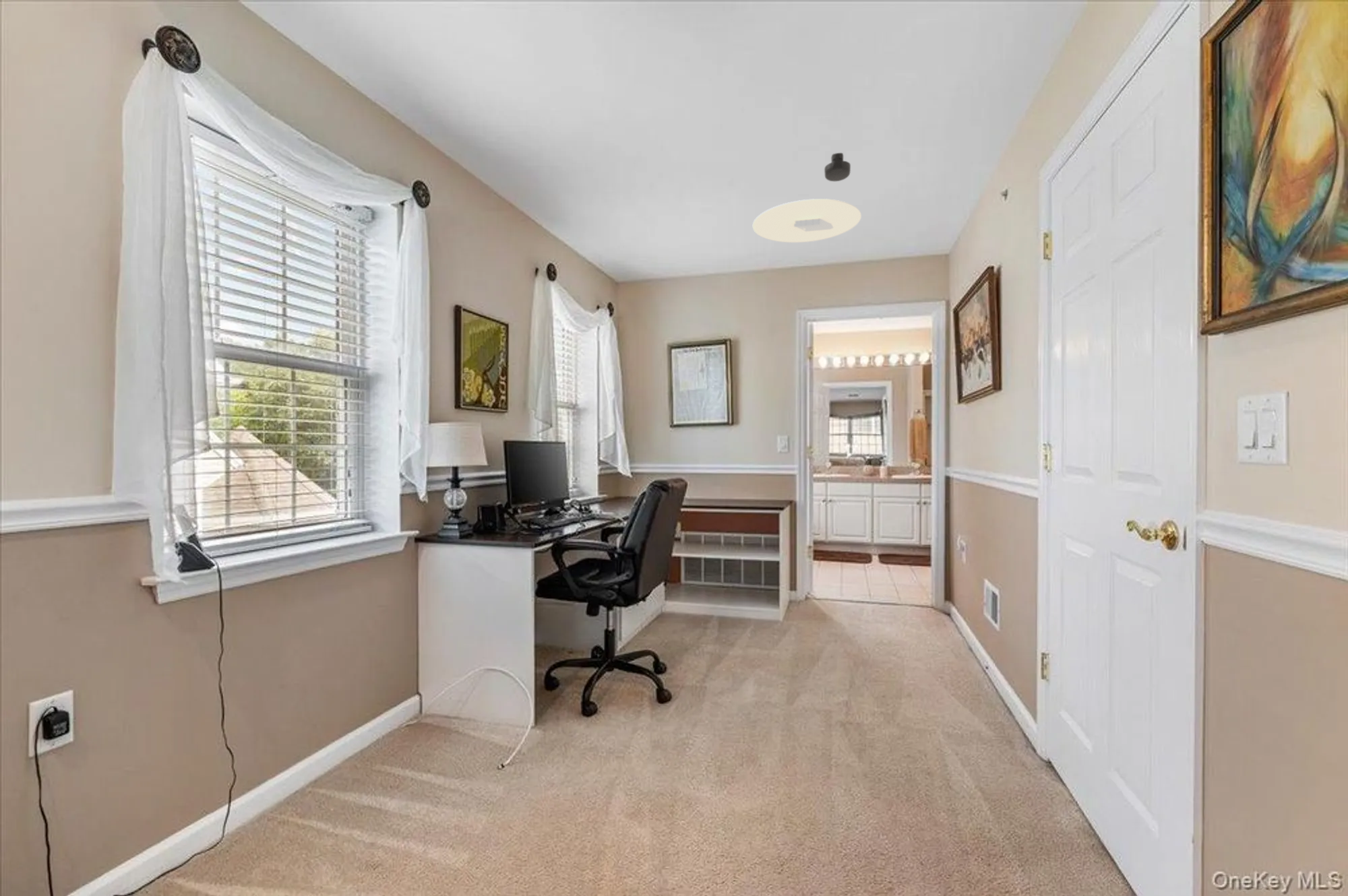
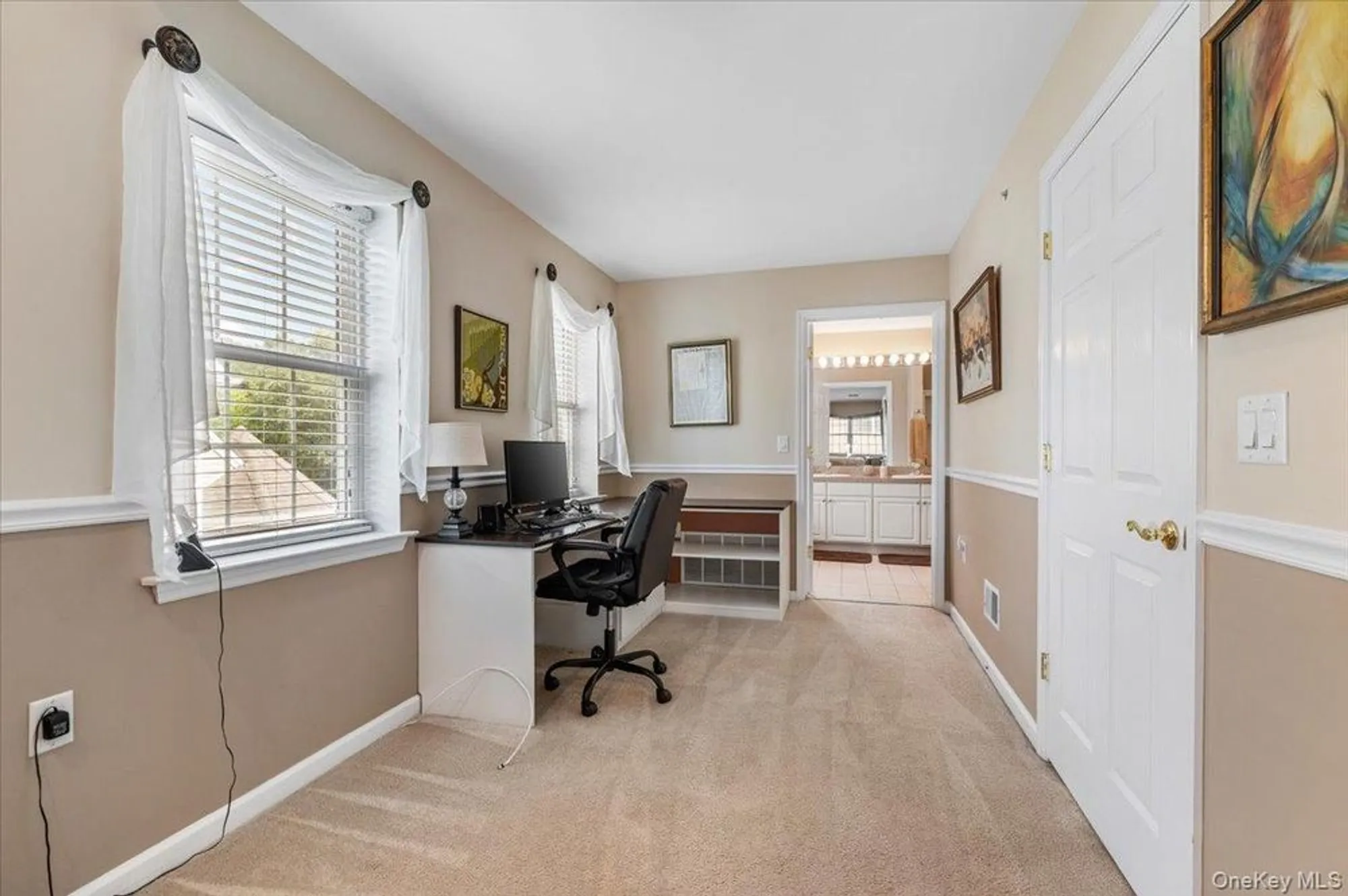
- ceiling light [752,198,862,243]
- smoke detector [824,152,851,182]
